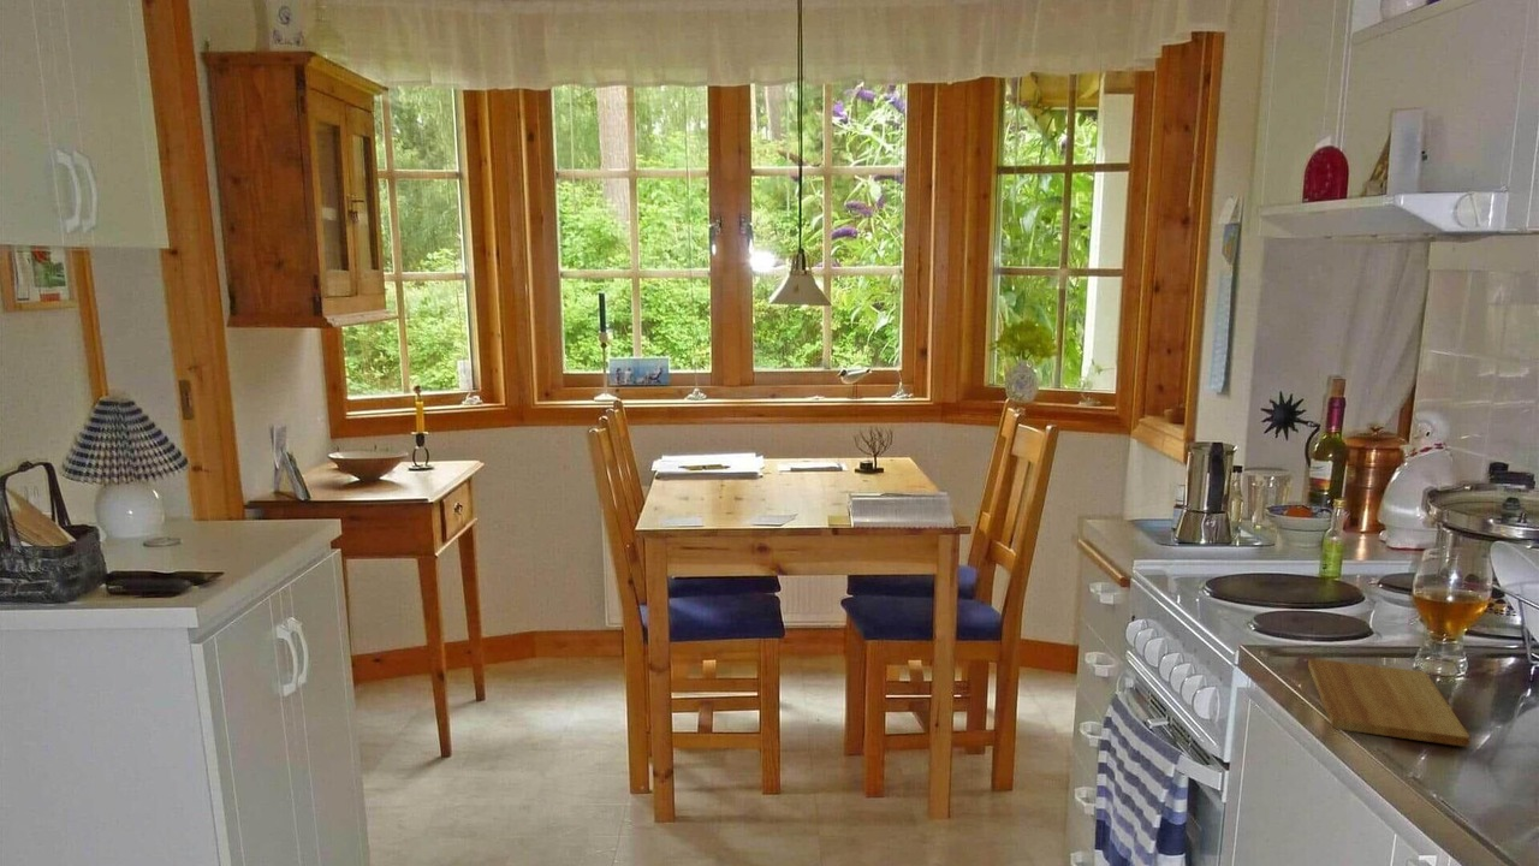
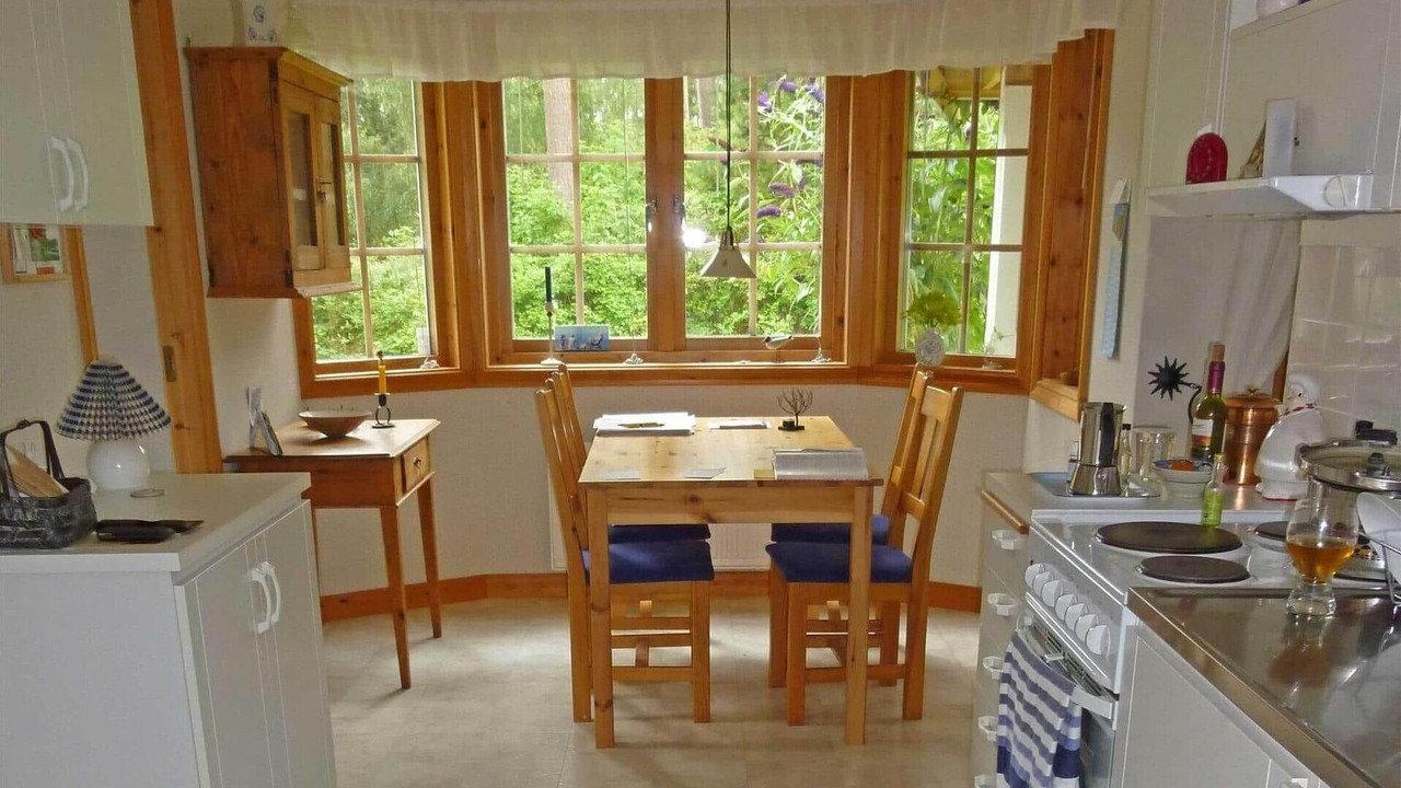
- cutting board [1307,657,1472,748]
